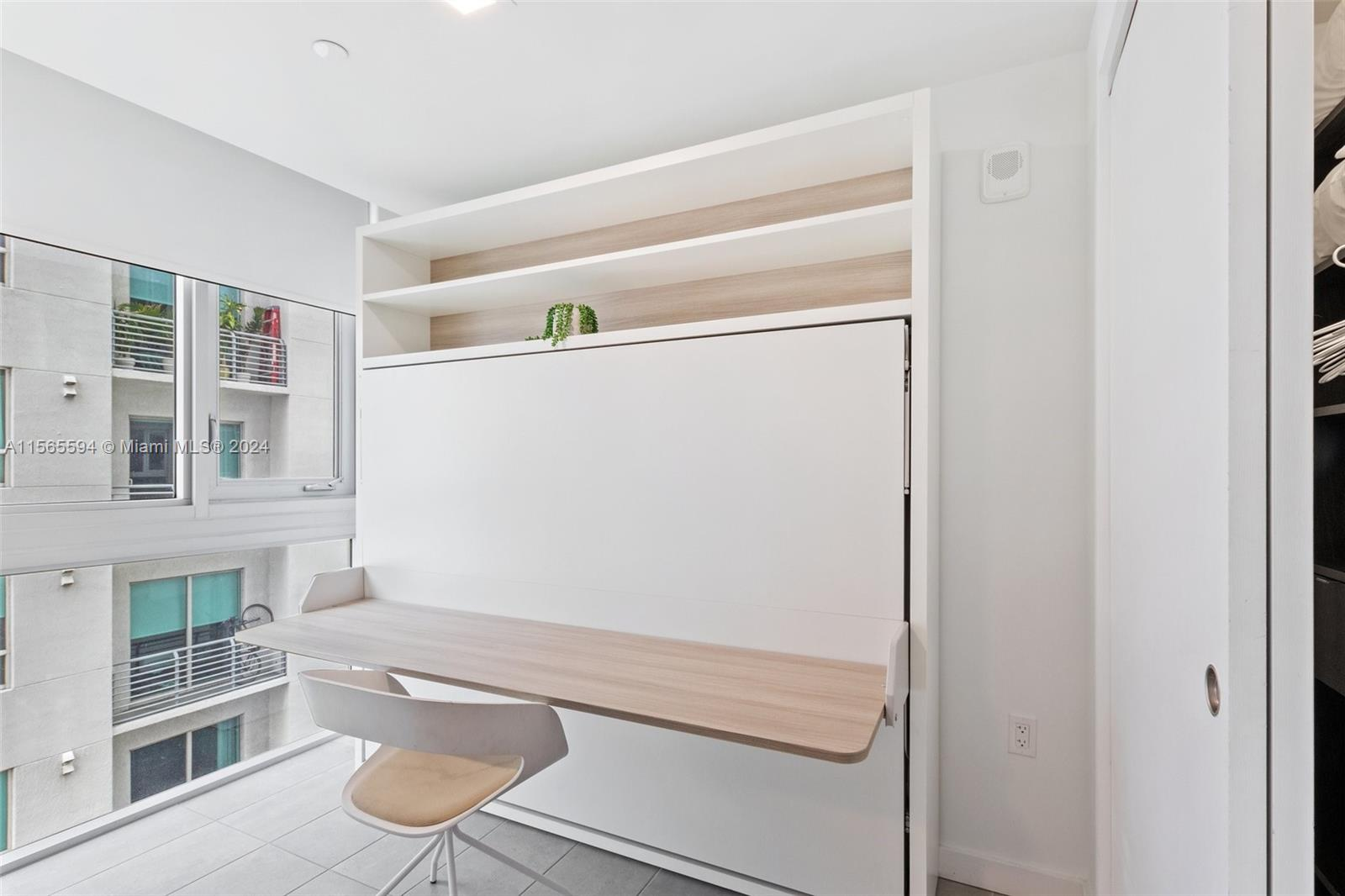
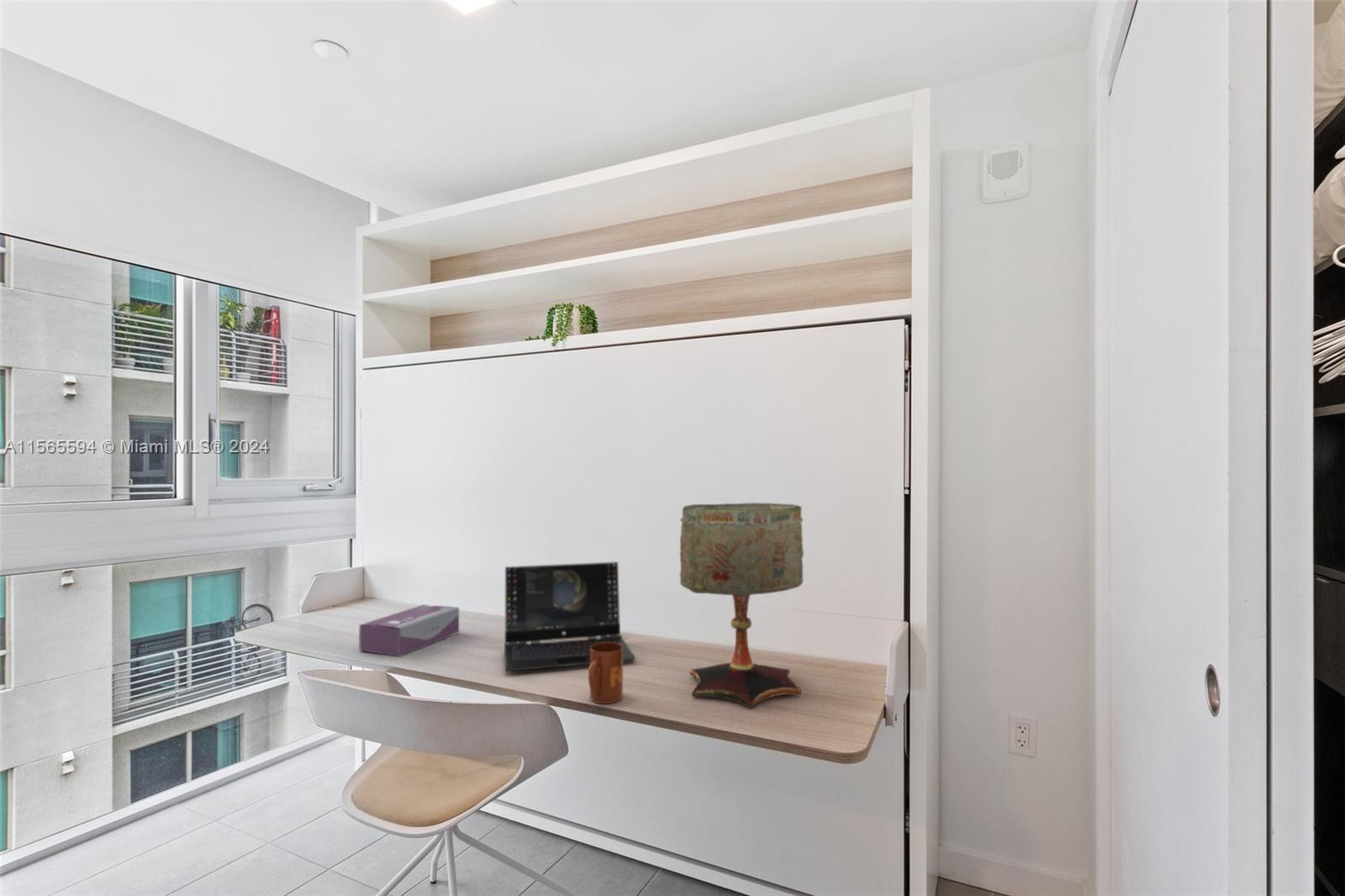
+ mug [588,642,624,704]
+ laptop [504,561,636,672]
+ table lamp [679,502,804,709]
+ tissue box [358,603,460,657]
